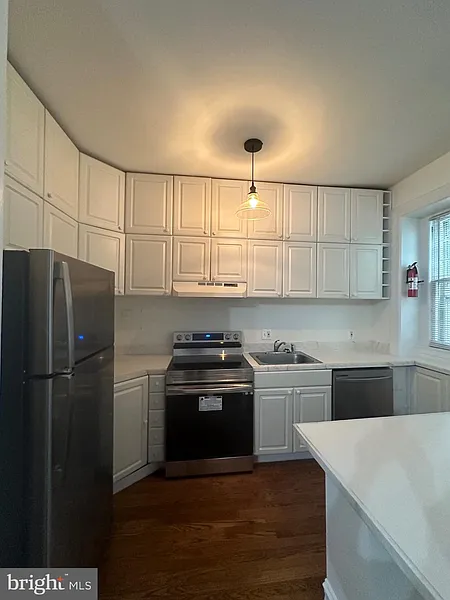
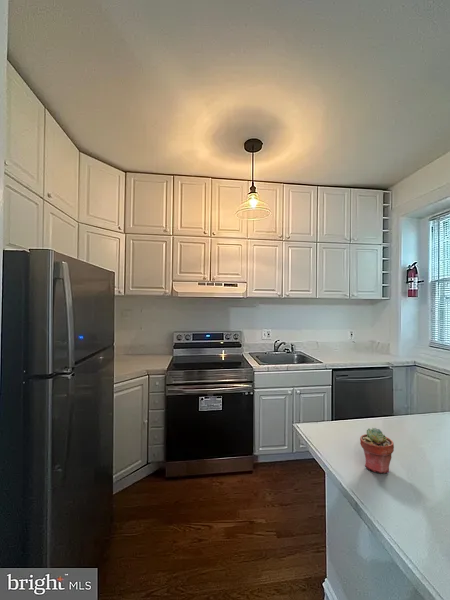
+ potted succulent [359,427,395,474]
